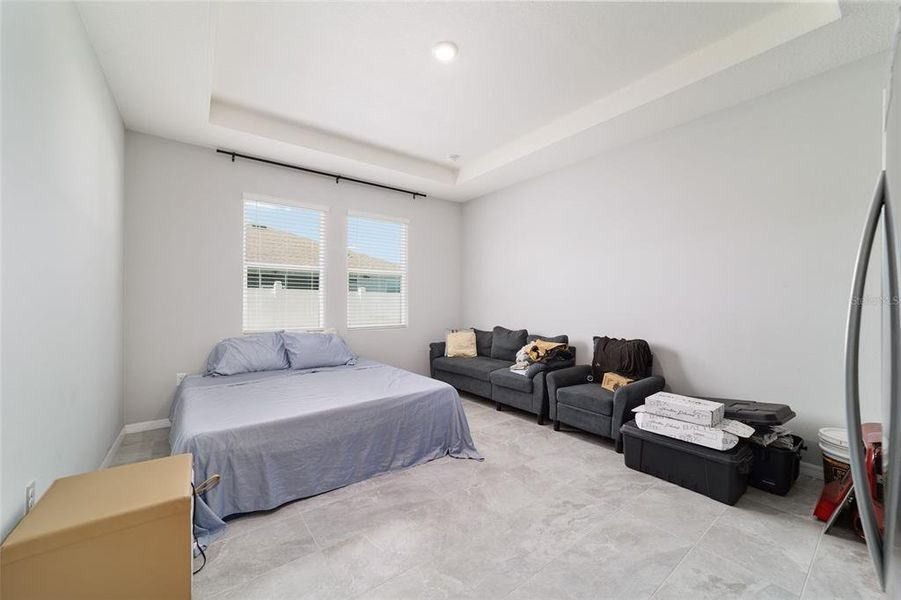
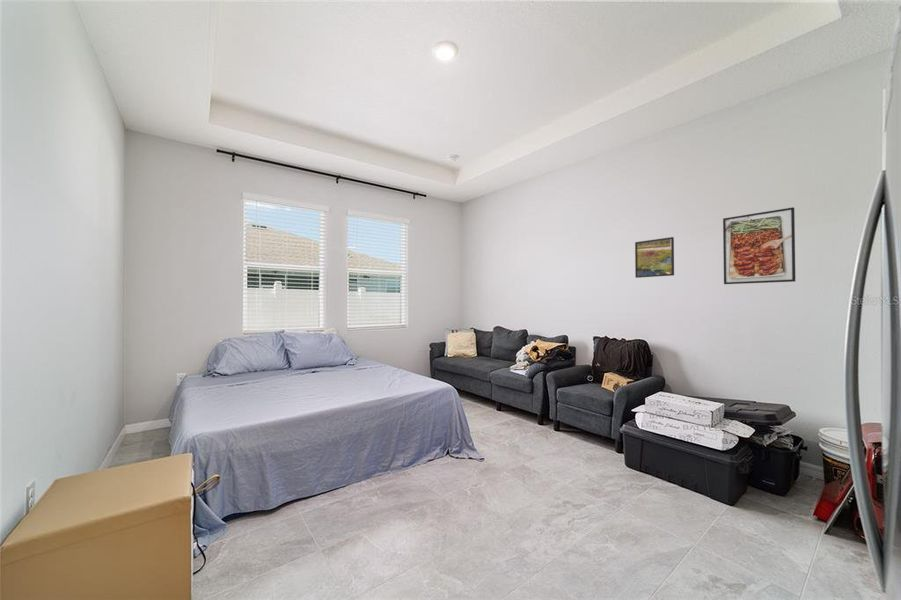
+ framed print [634,236,675,279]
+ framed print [722,206,797,285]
